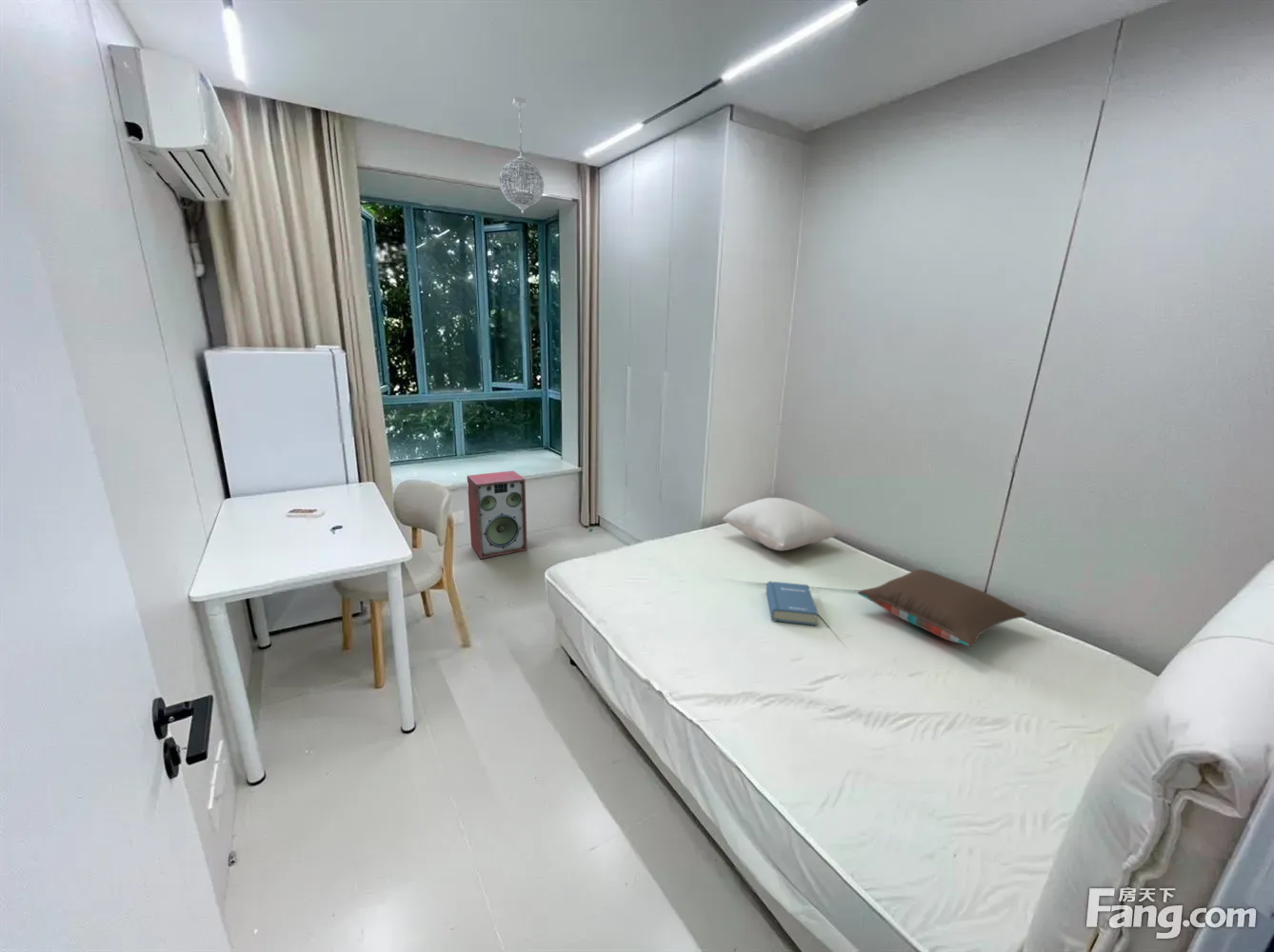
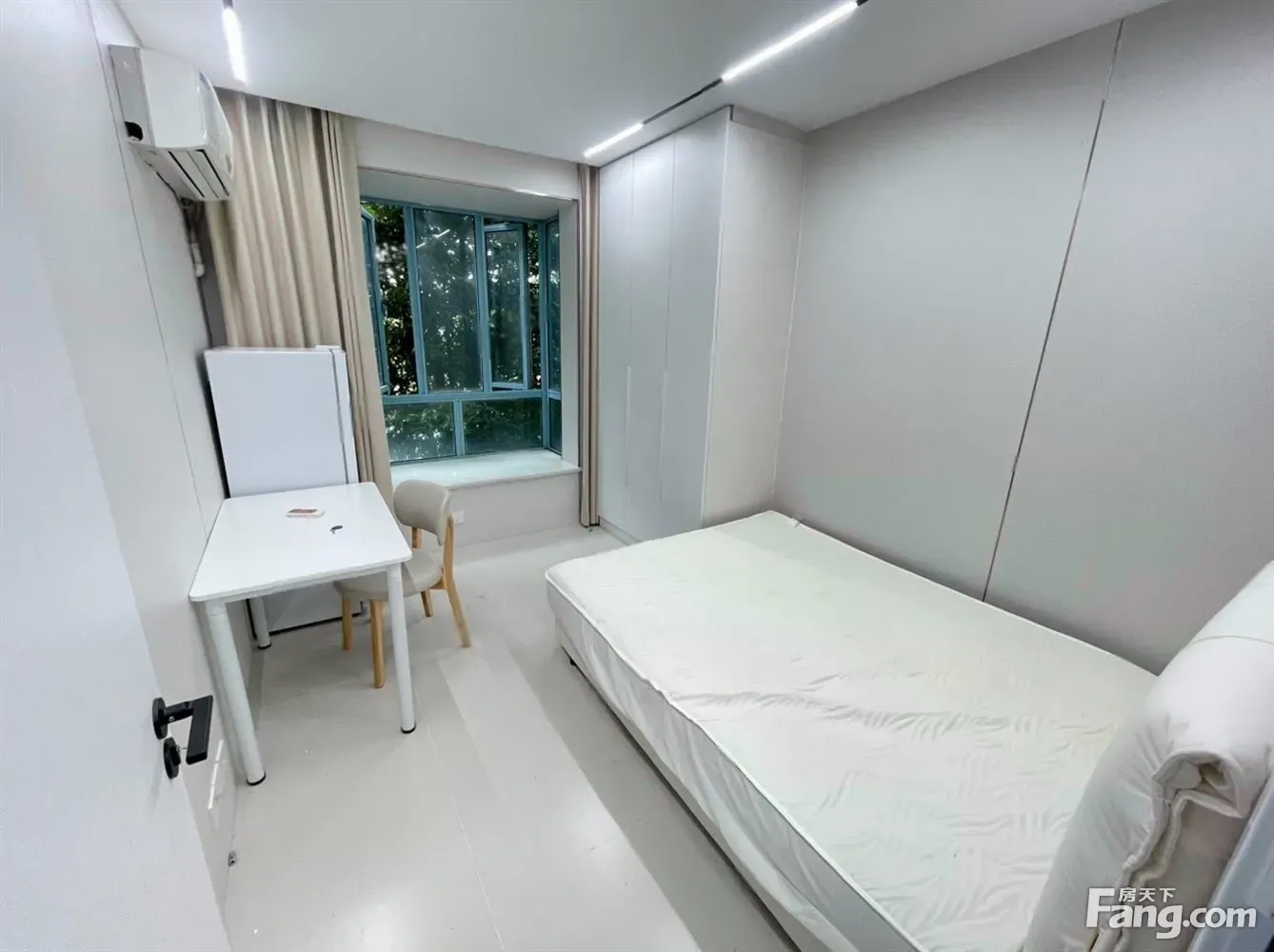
- pendant light [498,96,545,214]
- hardback book [766,581,819,626]
- pillow [856,568,1027,647]
- pillow [722,497,841,551]
- speaker [467,470,528,560]
